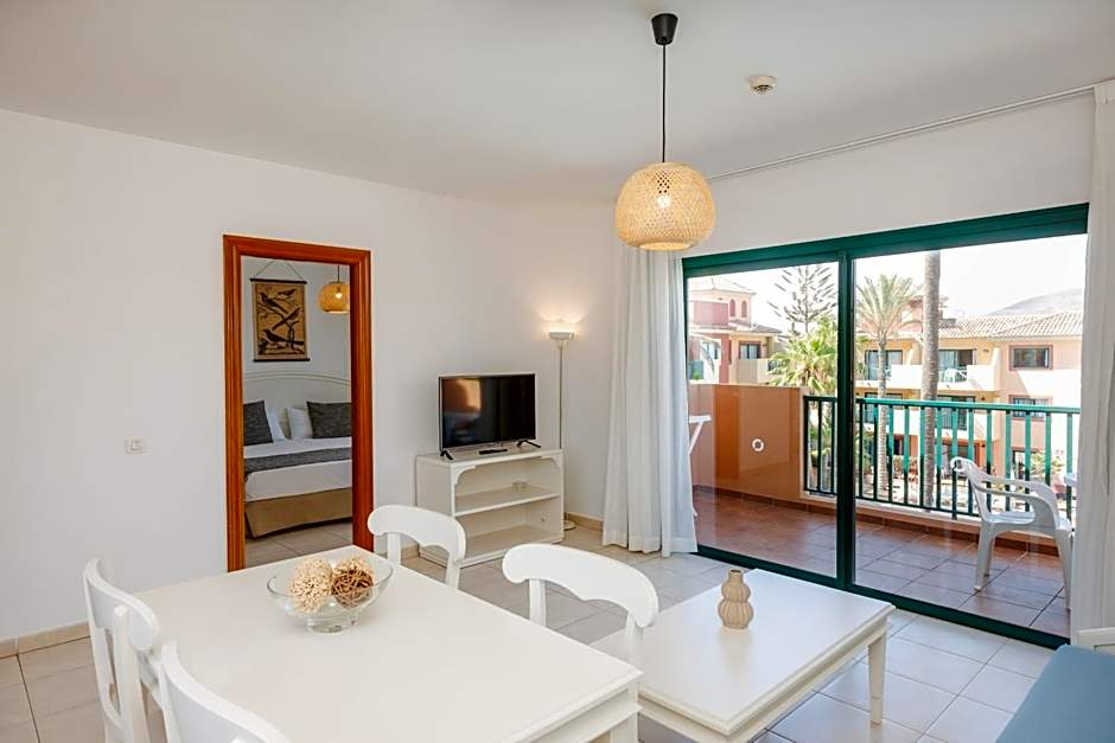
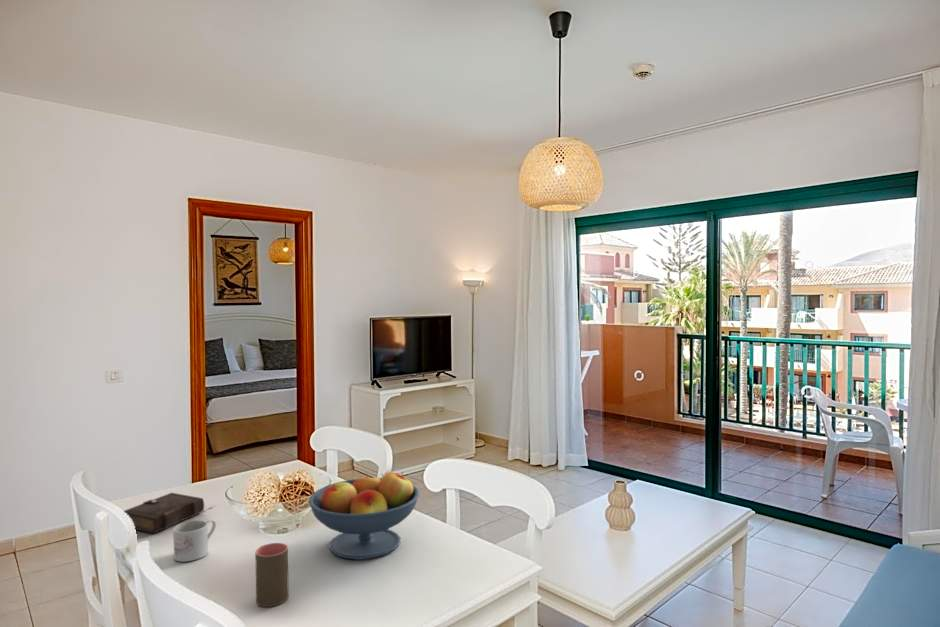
+ cup [254,542,290,608]
+ fruit bowl [307,471,420,561]
+ book [123,492,215,534]
+ mug [172,518,217,563]
